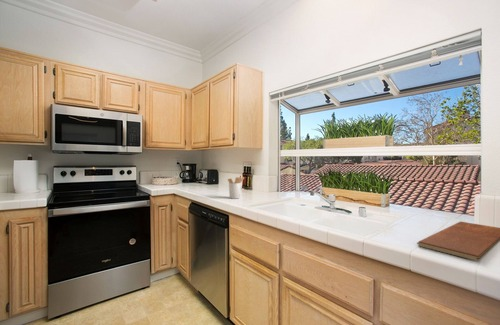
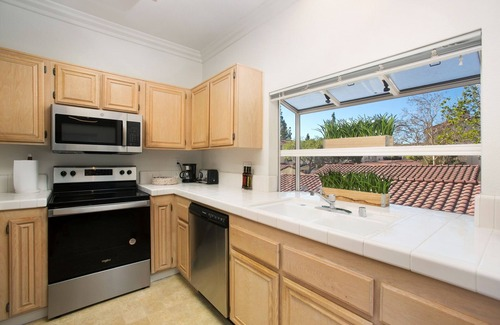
- chopping board [416,220,500,262]
- utensil holder [227,175,245,200]
